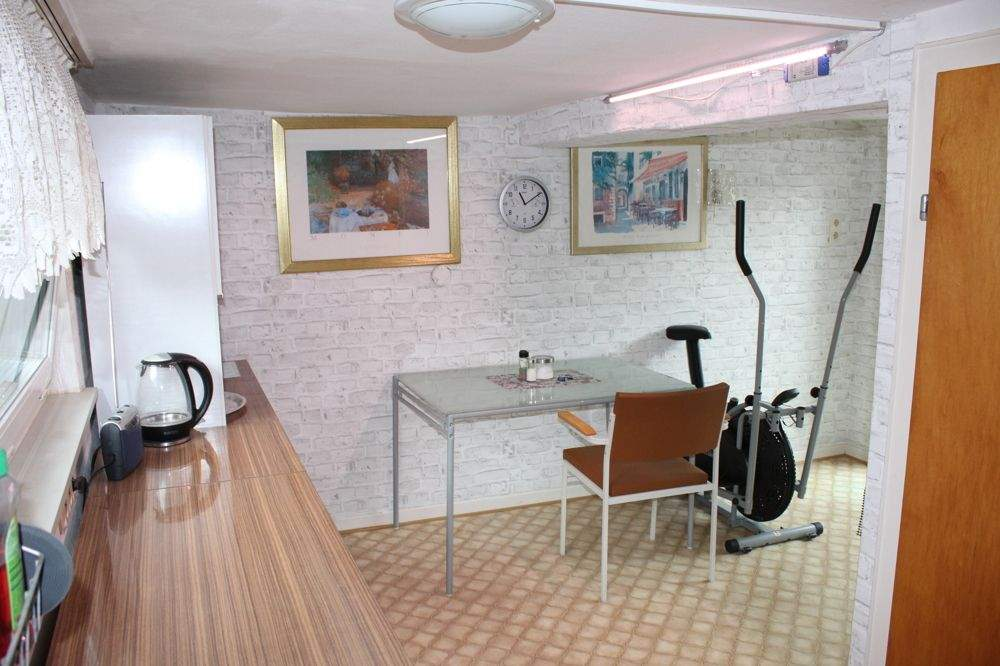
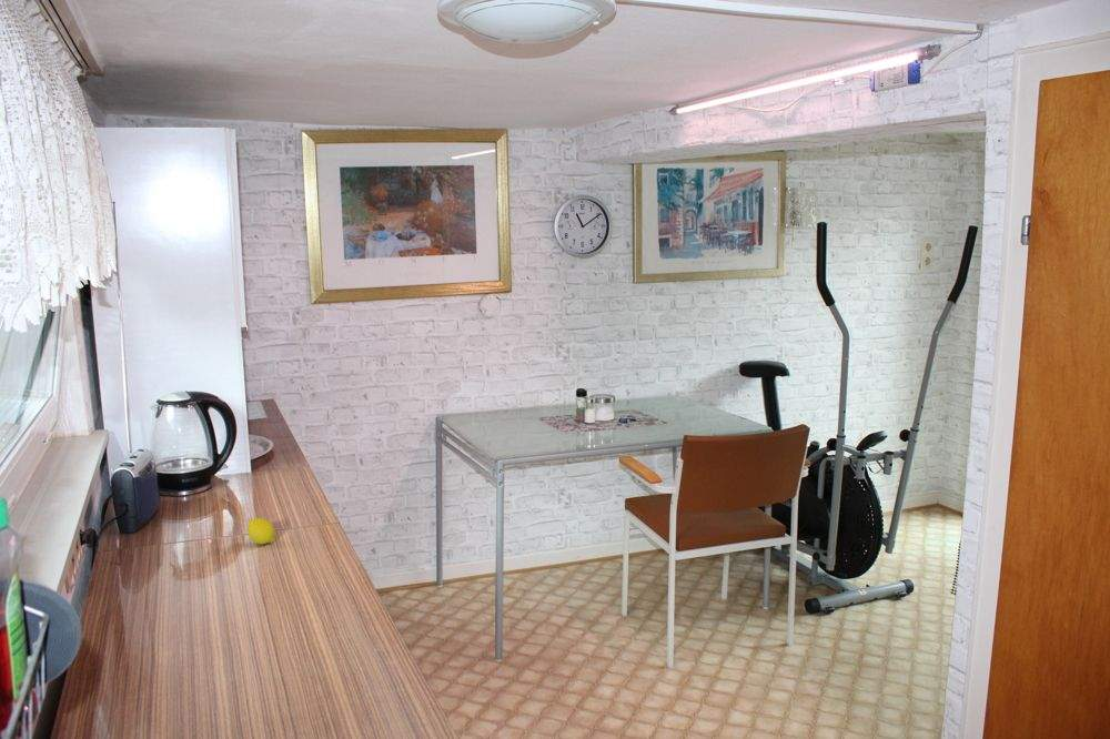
+ fruit [245,517,275,545]
